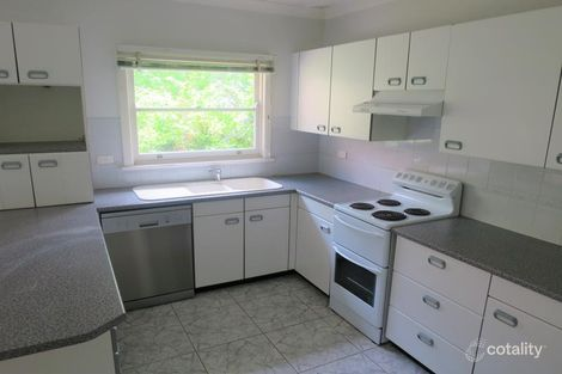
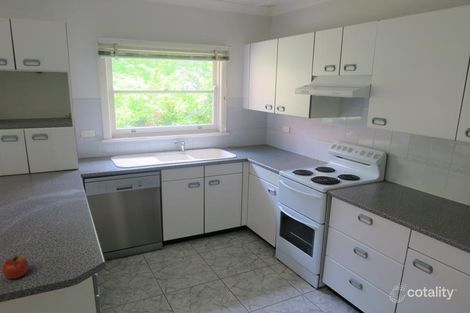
+ fruit [1,255,29,280]
